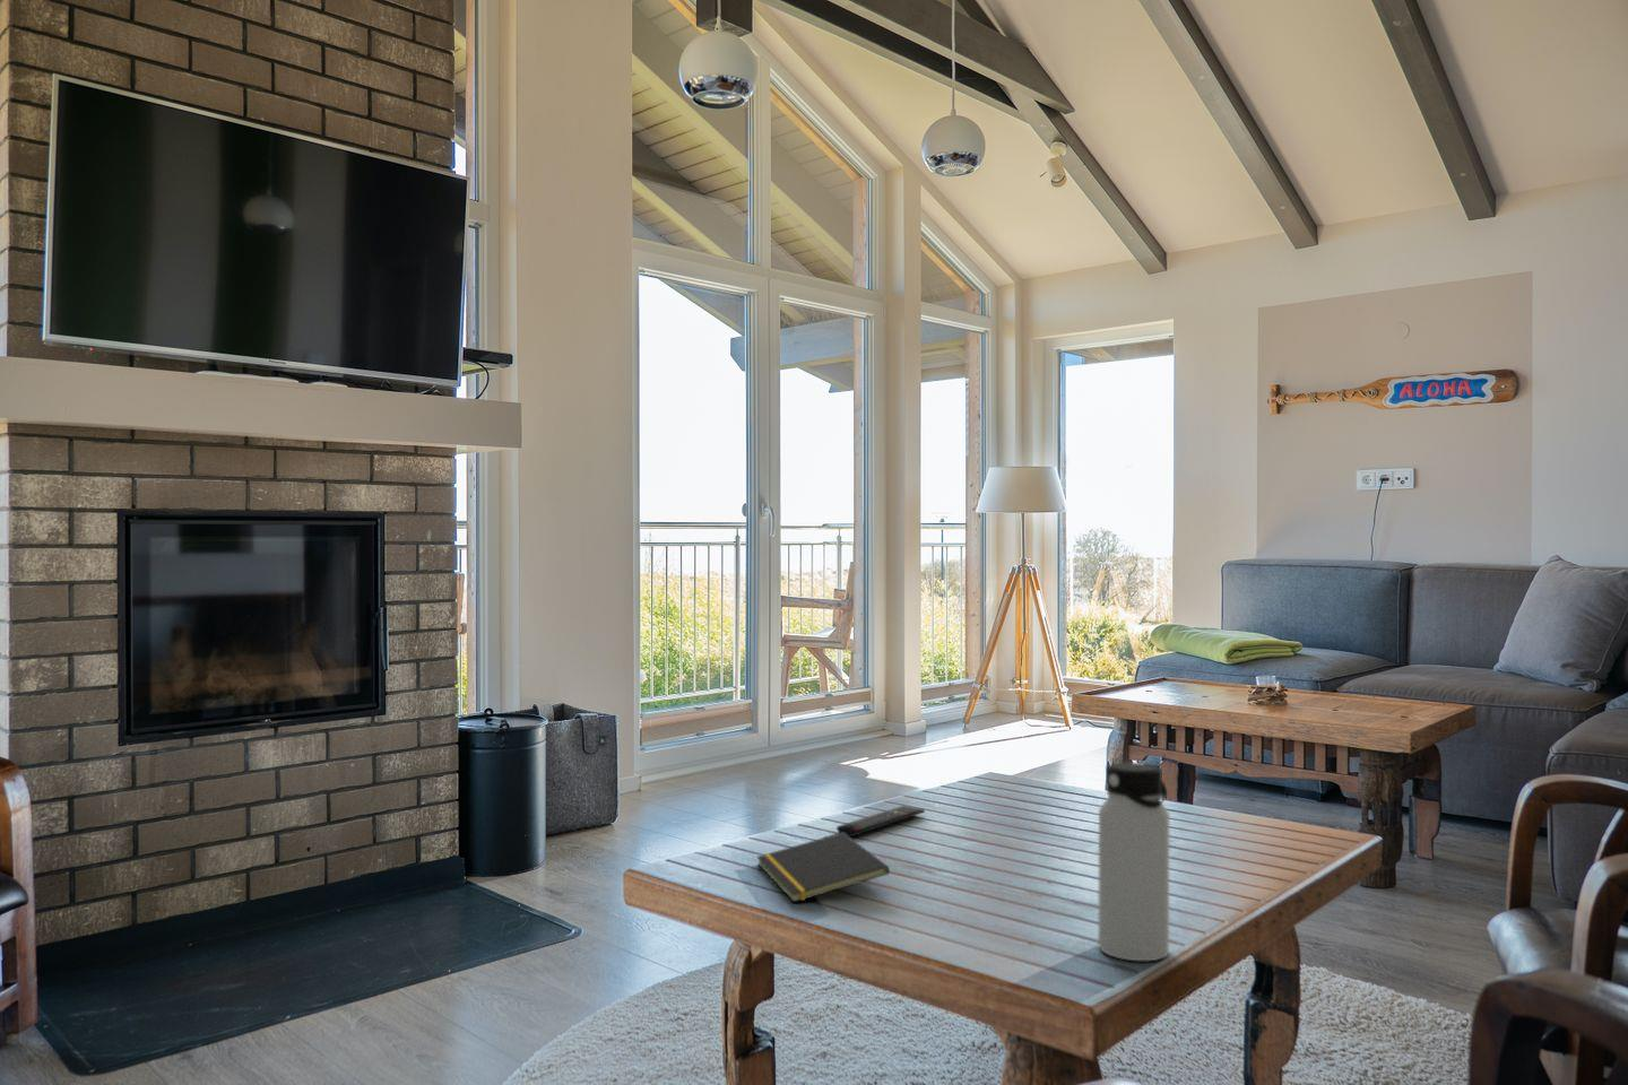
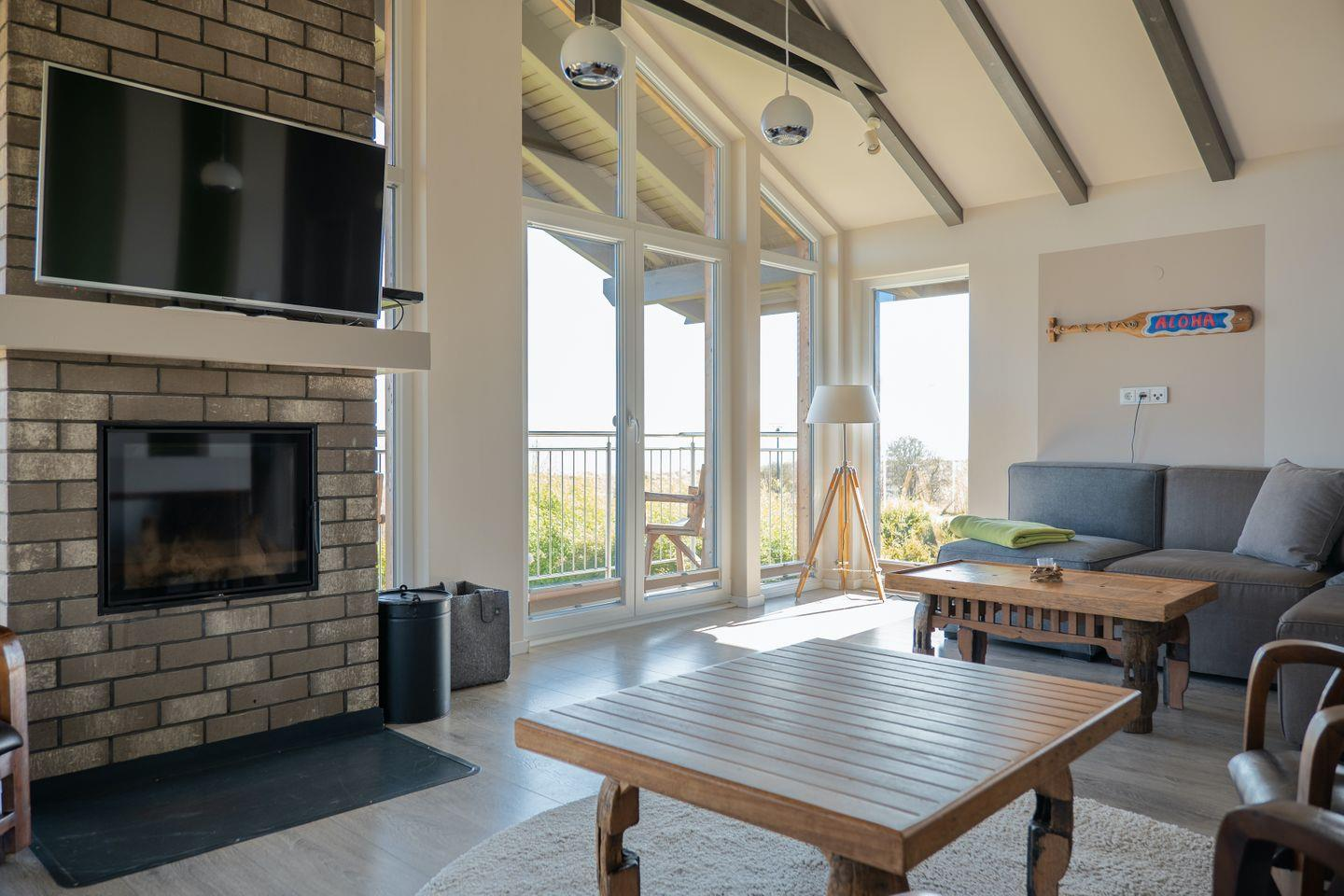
- notepad [755,832,890,903]
- remote control [836,805,925,838]
- water bottle [1096,762,1170,961]
